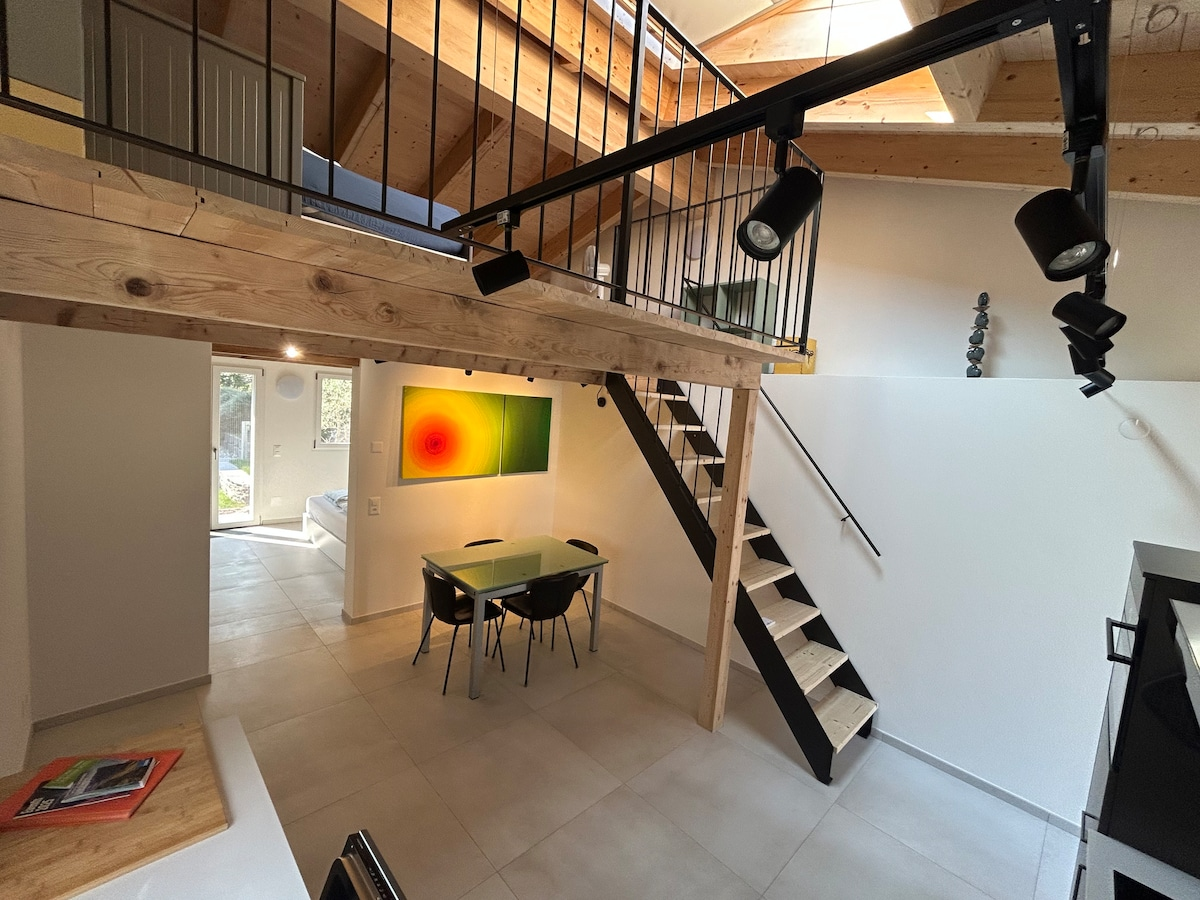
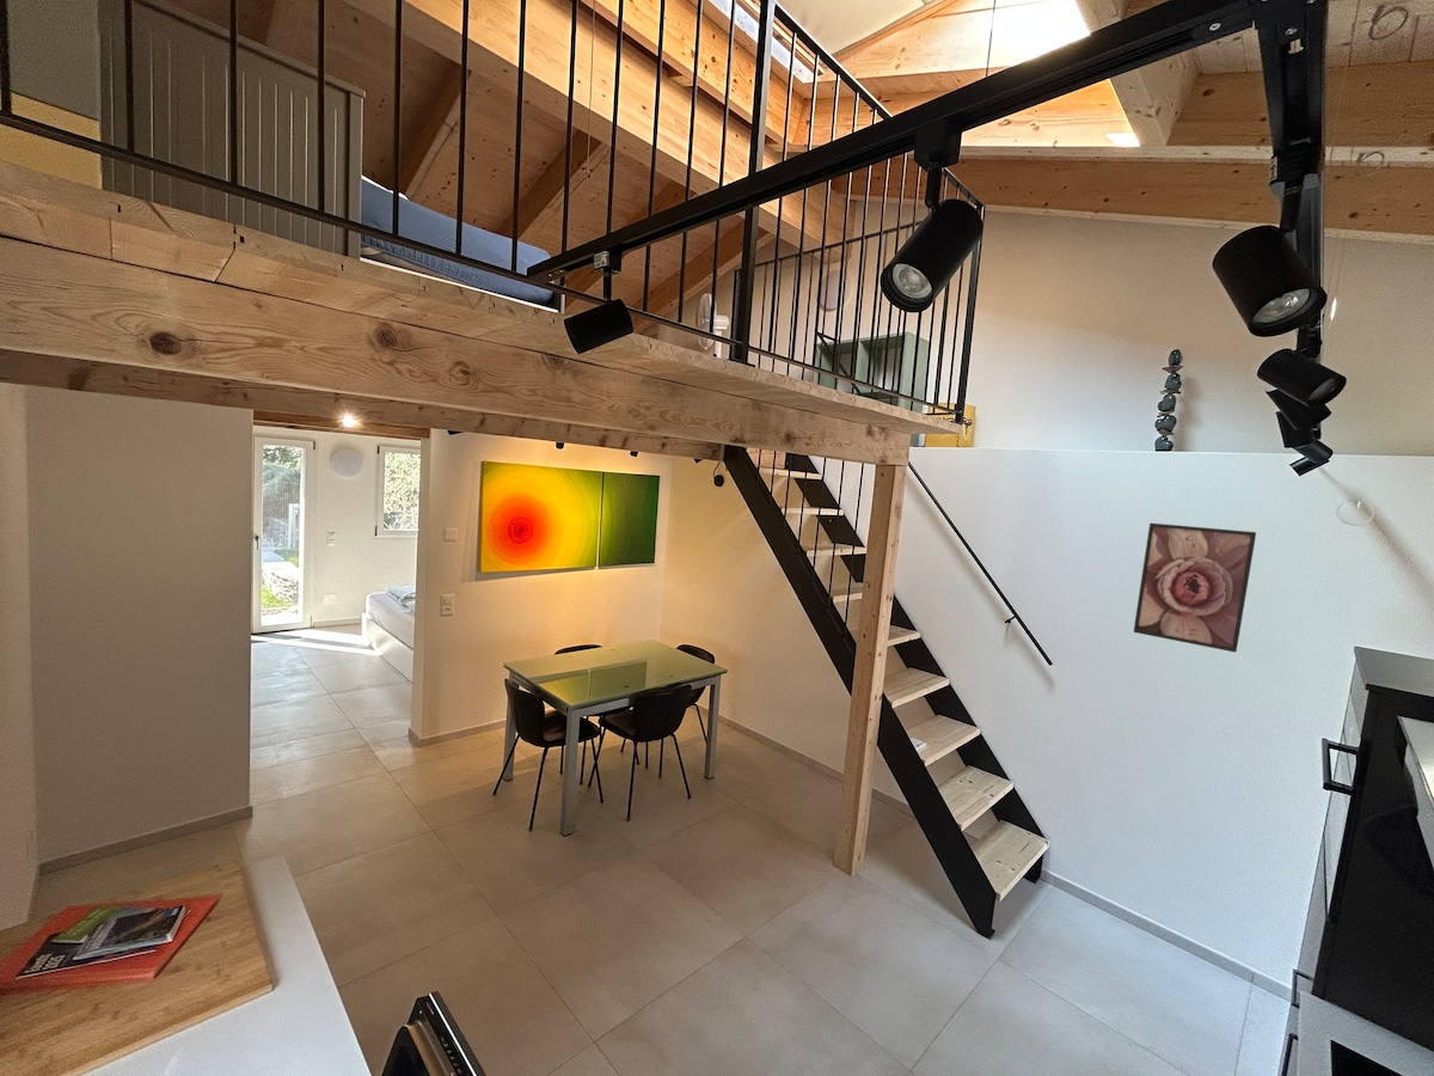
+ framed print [1133,522,1257,654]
